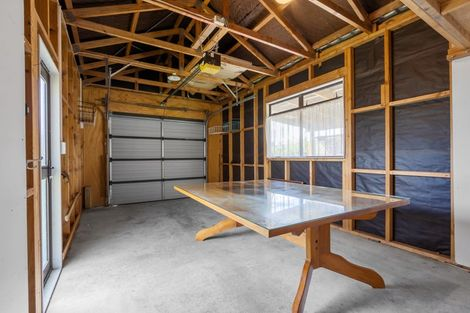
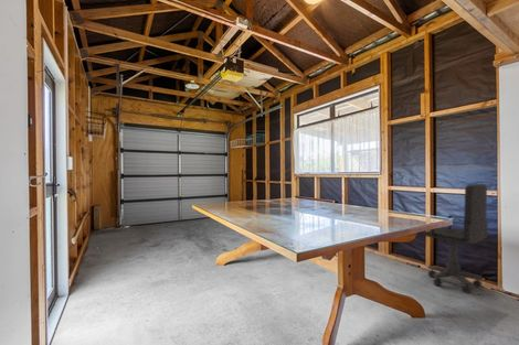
+ office chair [423,183,488,294]
